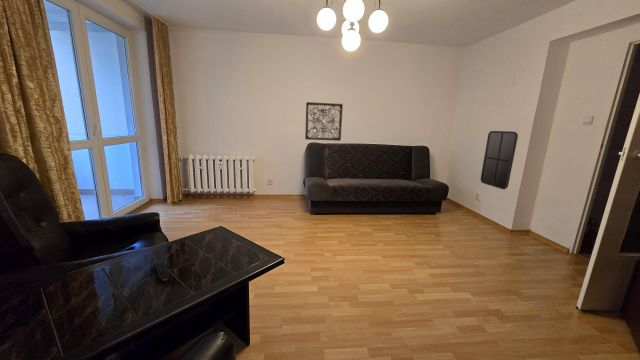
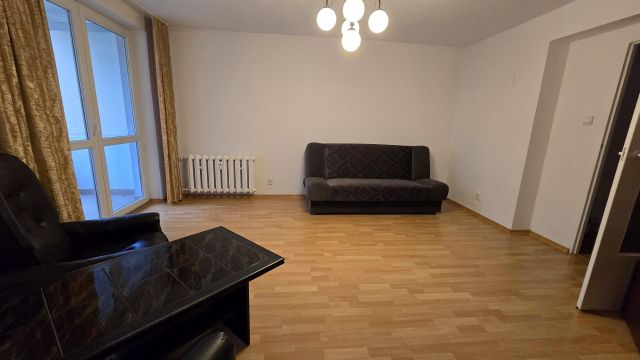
- wall art [304,101,344,142]
- remote control [153,260,171,282]
- home mirror [480,130,519,190]
